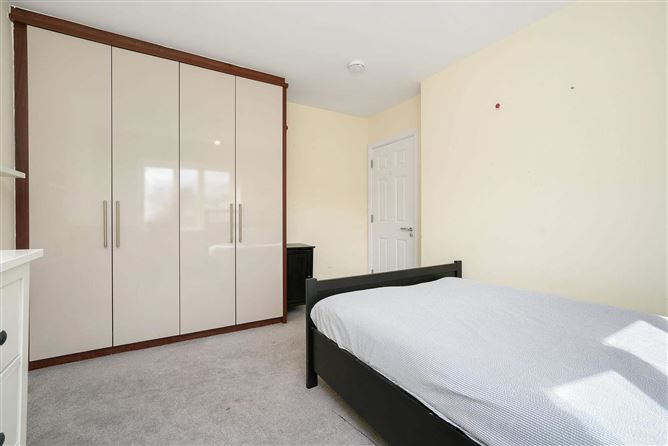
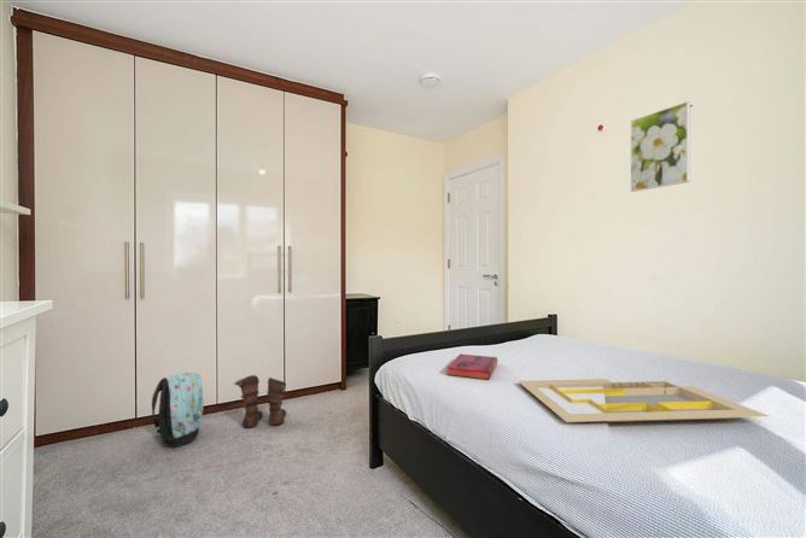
+ boots [233,374,287,429]
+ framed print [630,100,691,193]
+ hardback book [445,353,498,381]
+ serving tray [518,378,770,423]
+ backpack [151,370,205,449]
